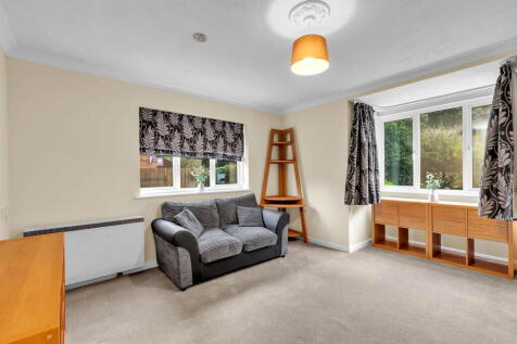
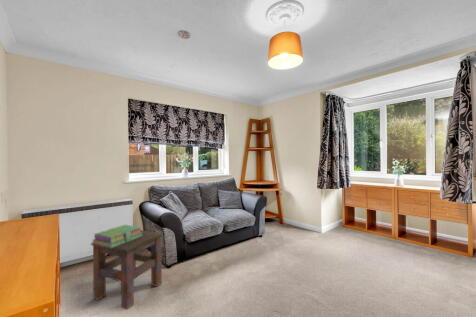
+ side table [90,229,164,310]
+ stack of books [92,224,142,248]
